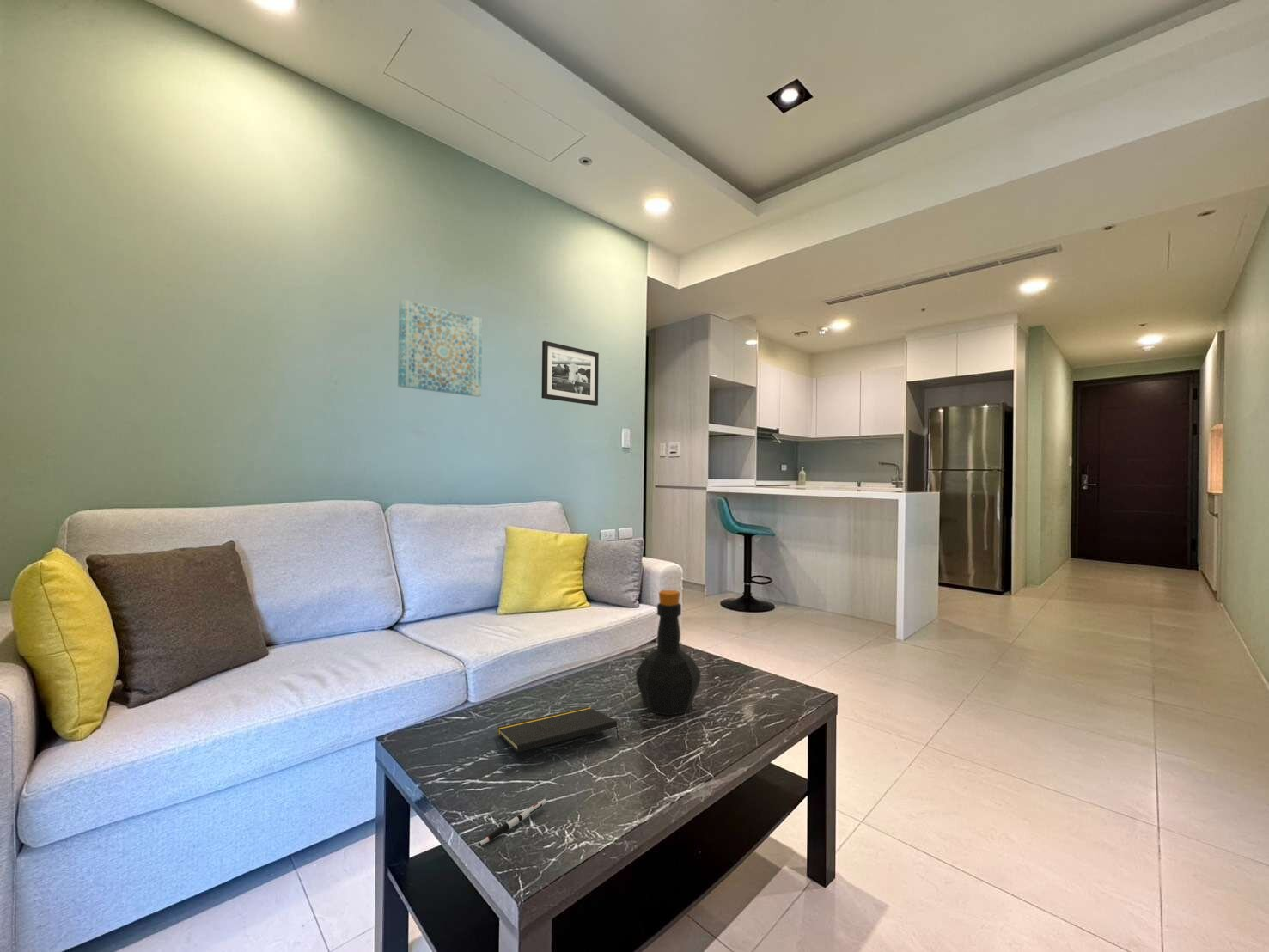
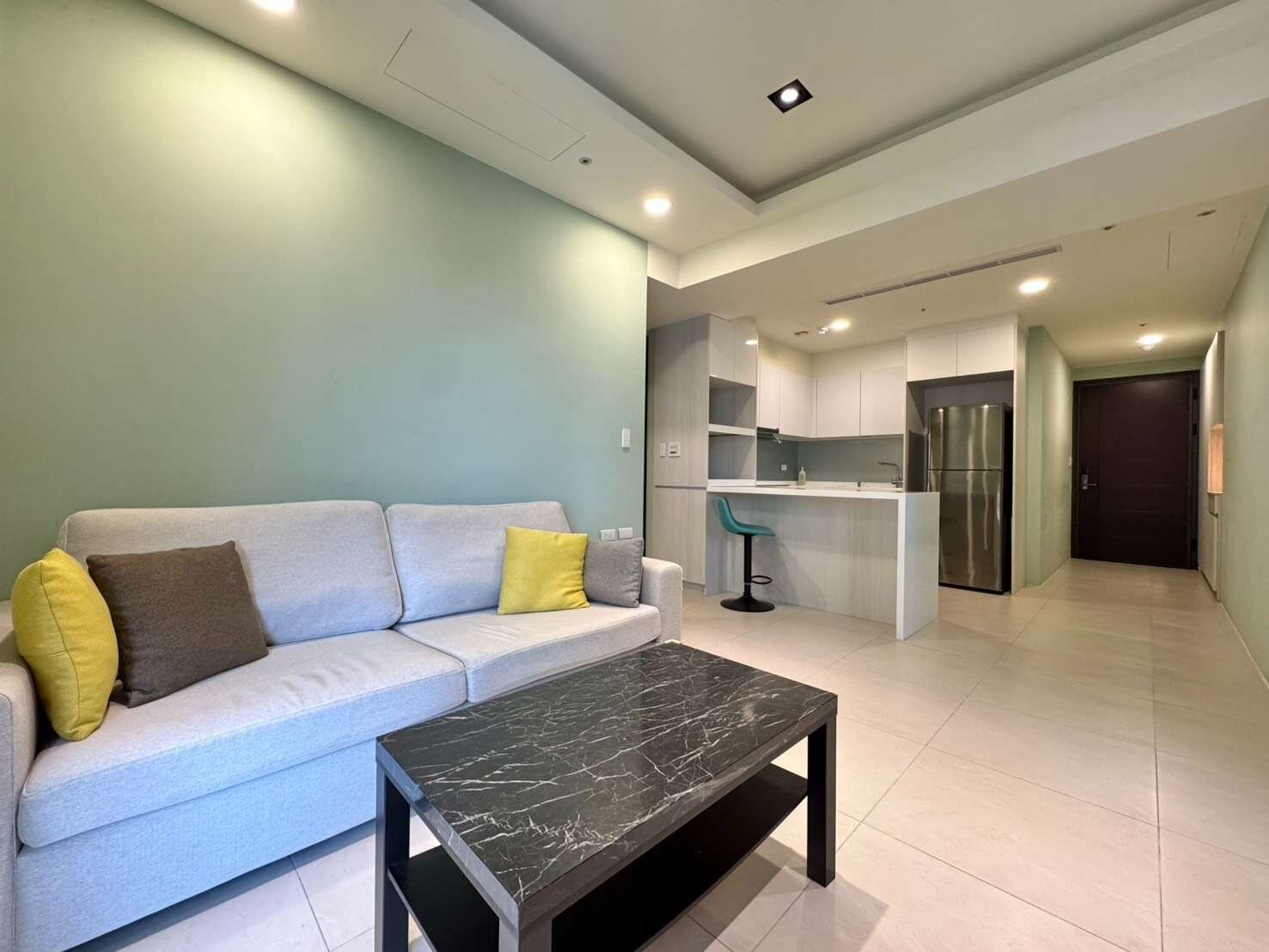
- picture frame [540,340,600,406]
- notepad [497,706,619,753]
- bottle [635,589,701,717]
- pen [478,798,547,846]
- wall art [397,298,483,398]
